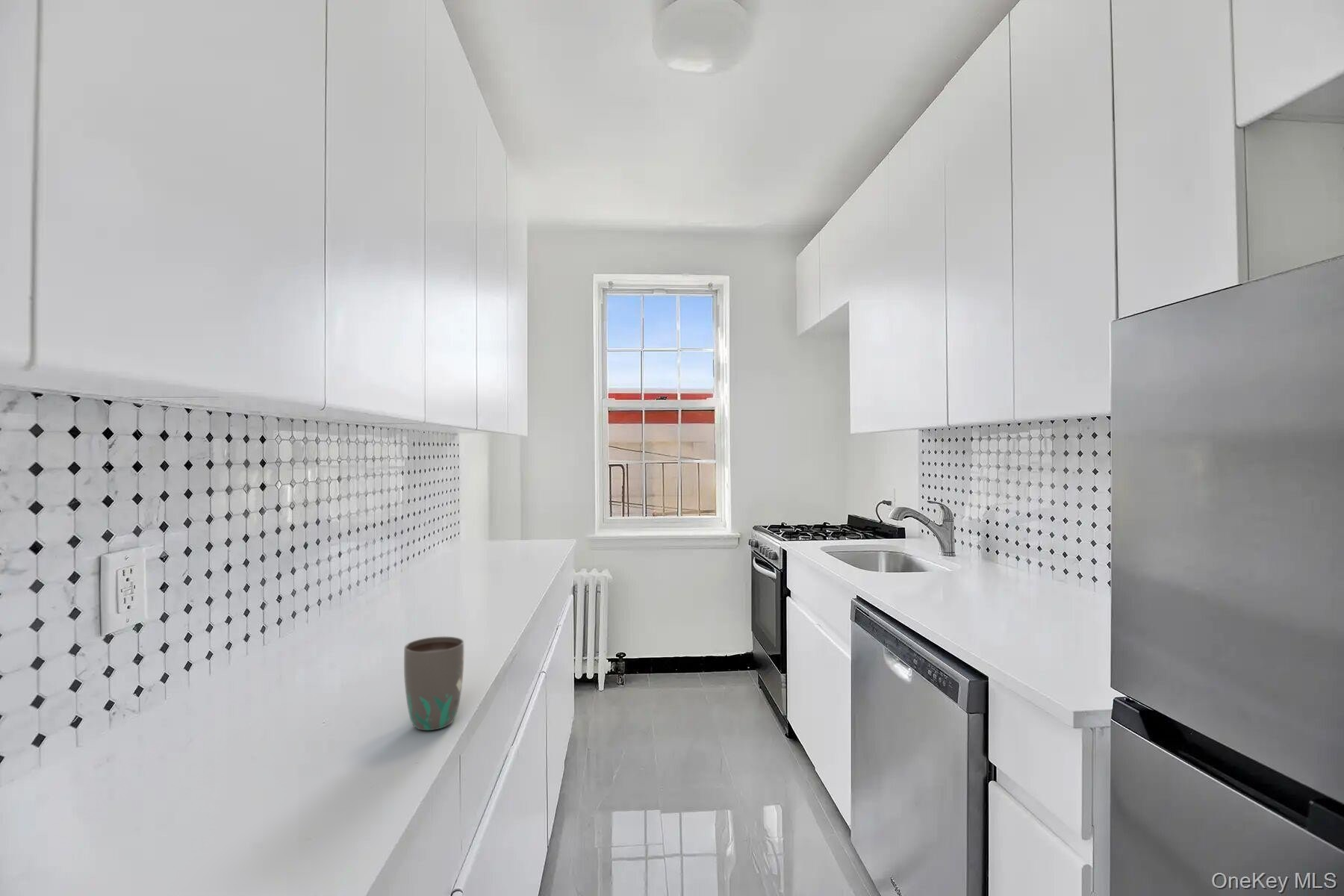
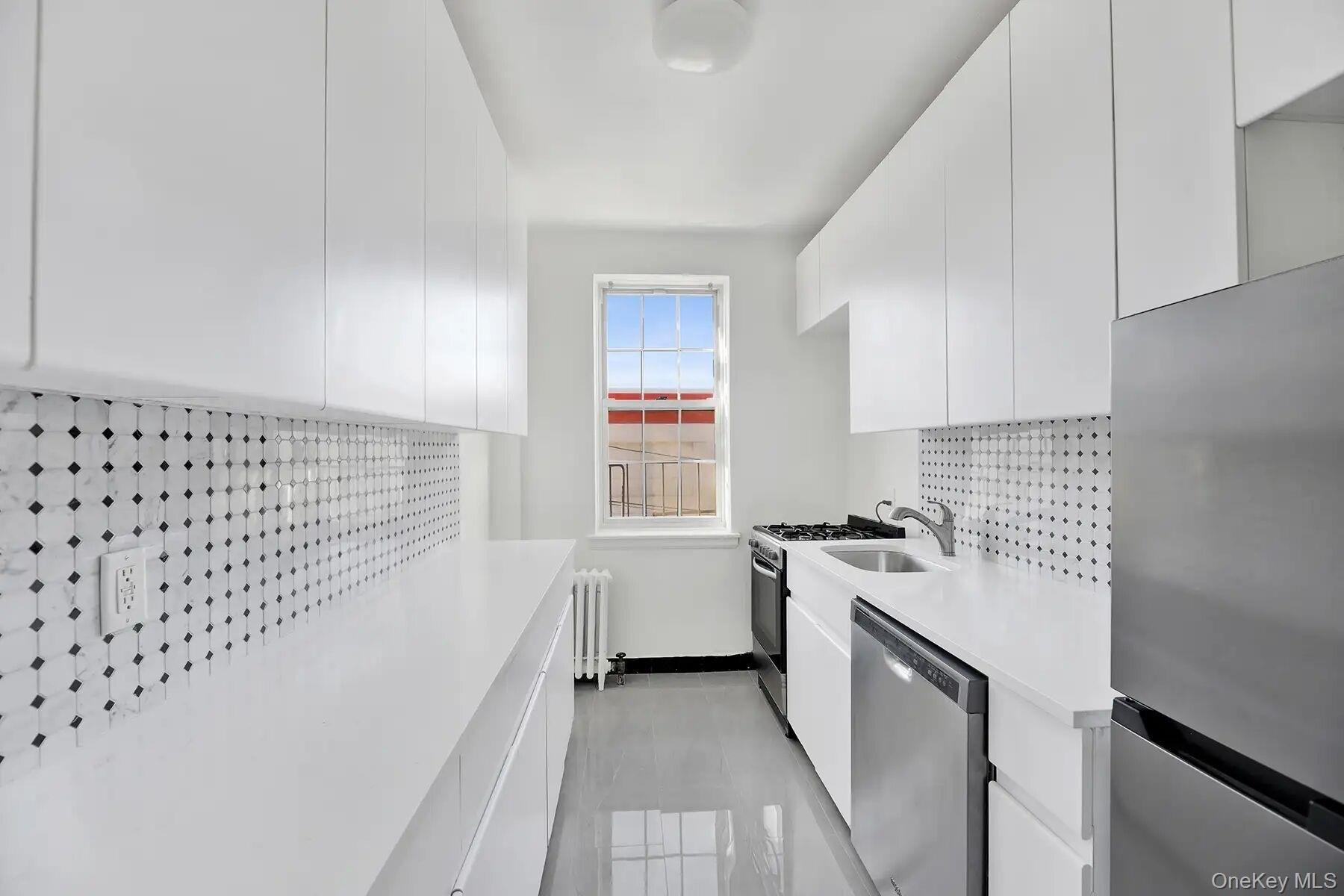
- mug [403,636,464,731]
